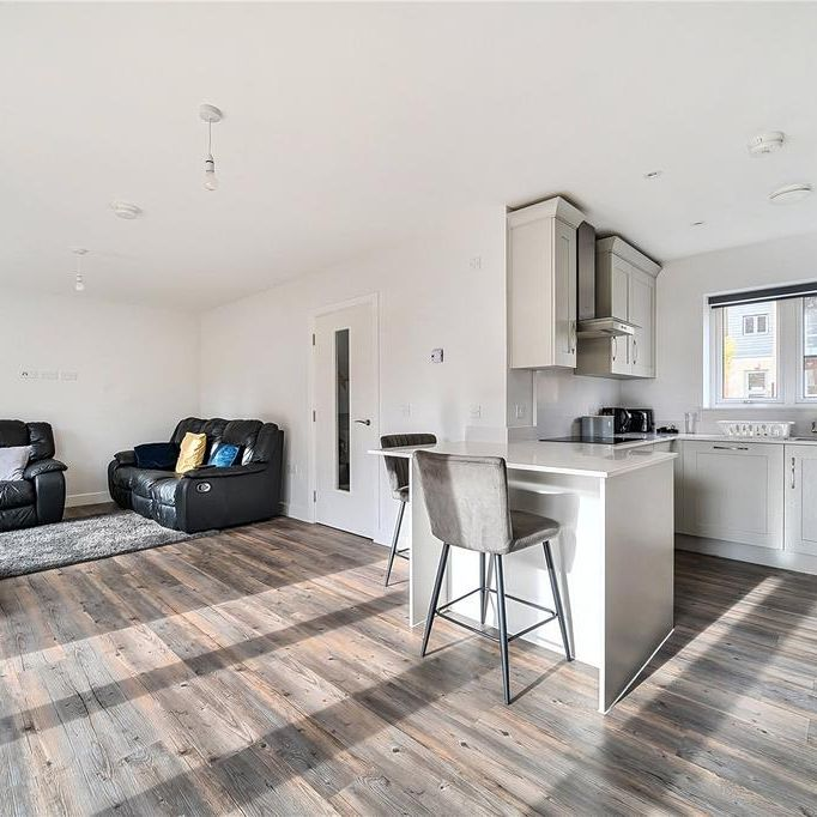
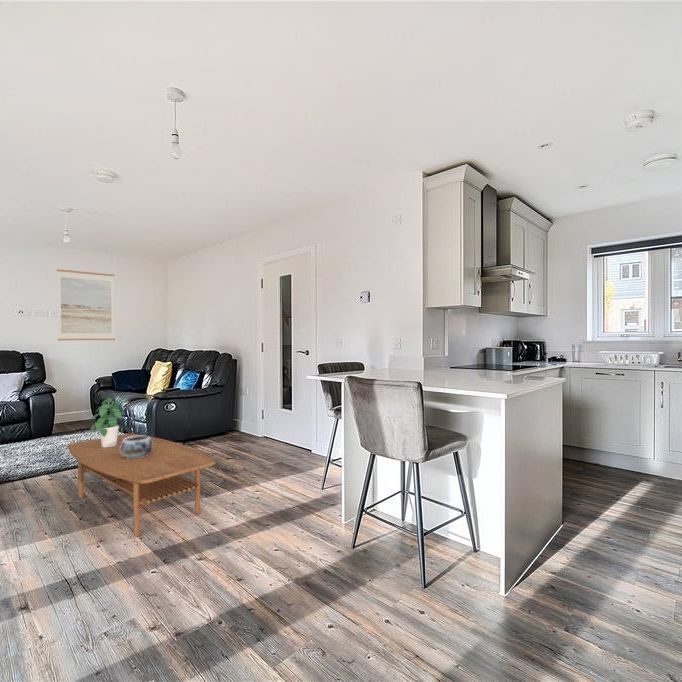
+ decorative bowl [120,435,153,459]
+ wall art [56,268,116,341]
+ potted plant [90,397,130,447]
+ coffee table [67,433,216,538]
